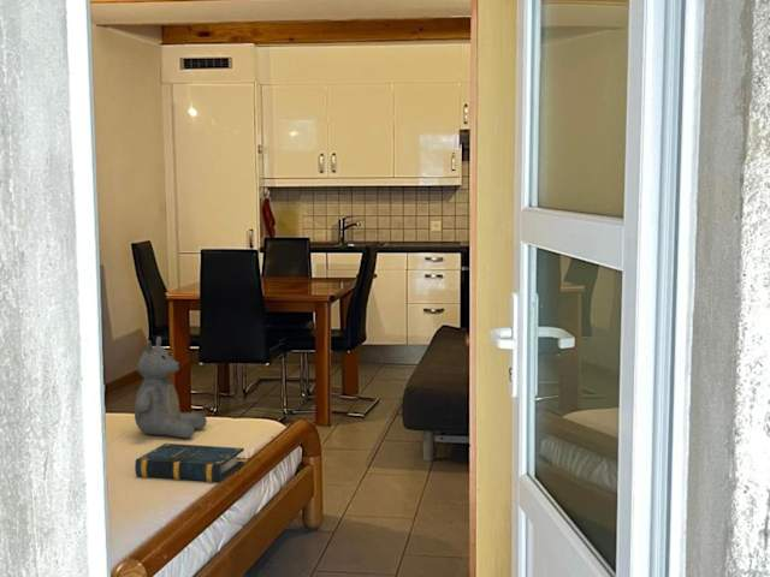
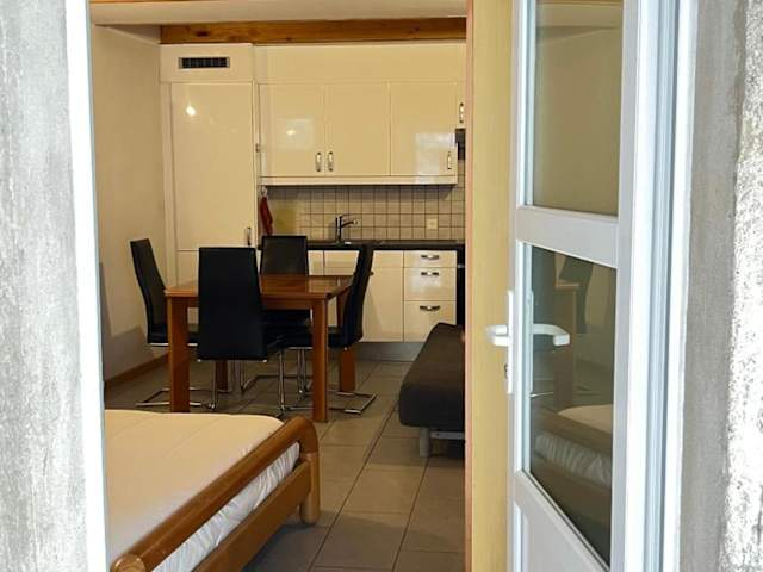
- book [134,442,245,483]
- teddy bear [134,335,208,439]
